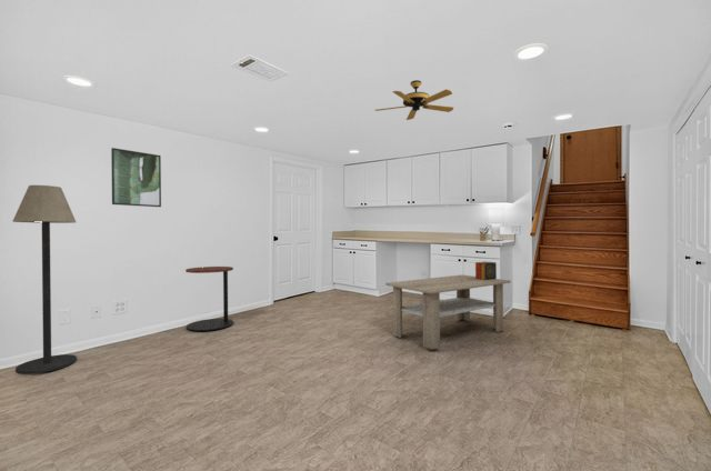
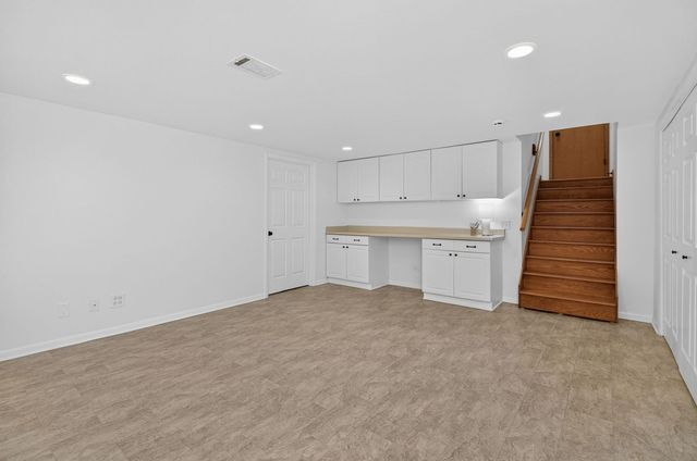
- decorative box [474,261,498,280]
- ceiling fan [373,79,454,121]
- side table [184,265,234,332]
- floor lamp [11,184,78,375]
- coffee table [384,273,511,350]
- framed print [110,147,162,208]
